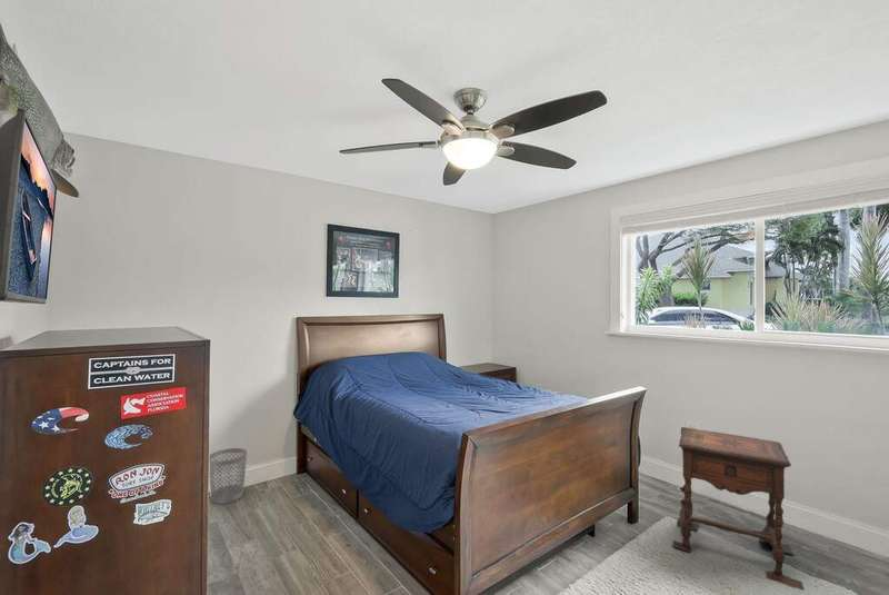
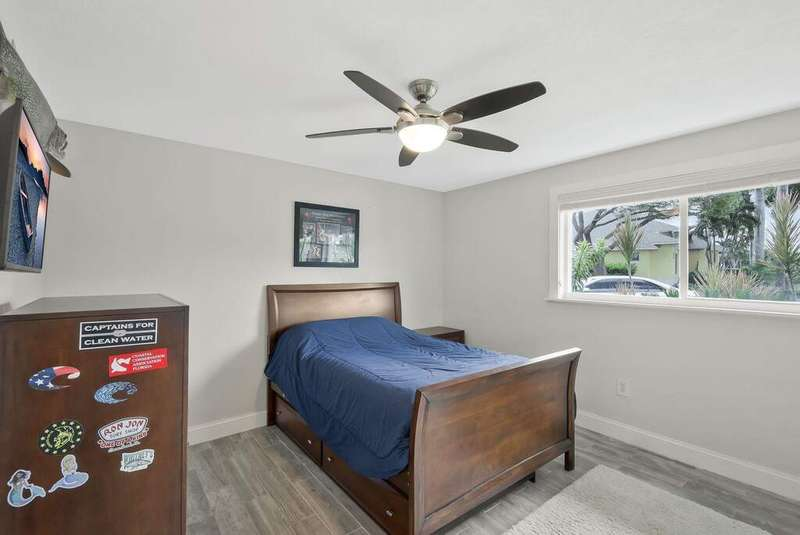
- side table [671,426,806,592]
- wastebasket [209,447,248,505]
